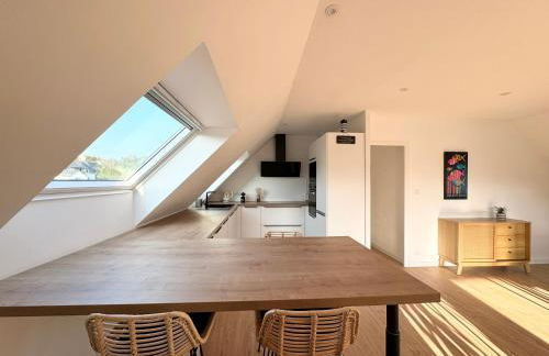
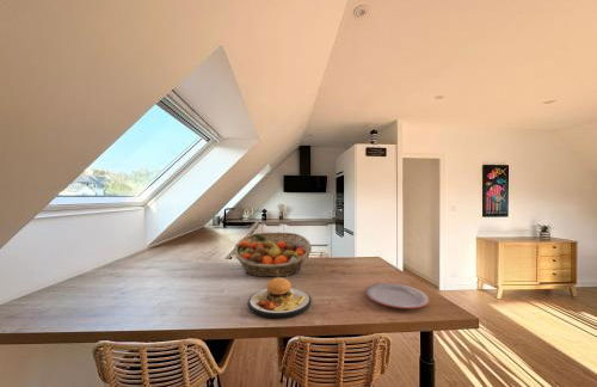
+ plate [247,270,313,320]
+ fruit basket [232,231,313,278]
+ plate [364,282,430,309]
